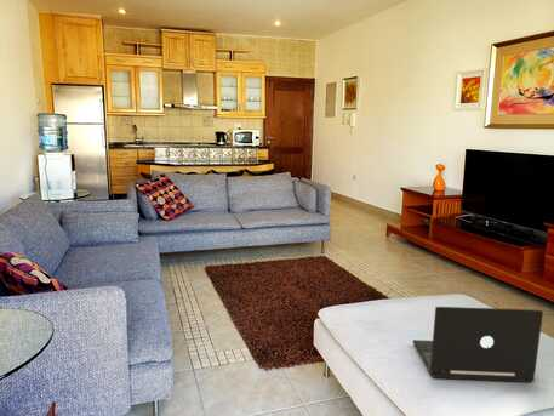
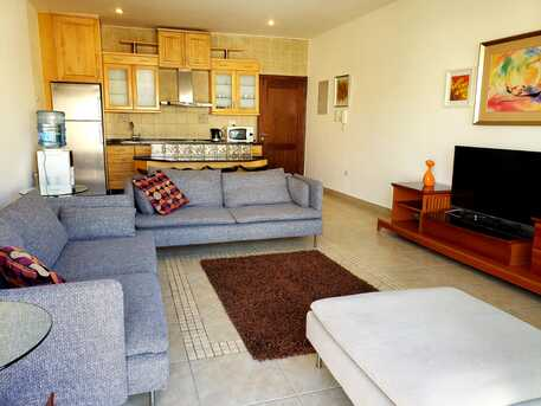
- laptop [412,306,544,383]
